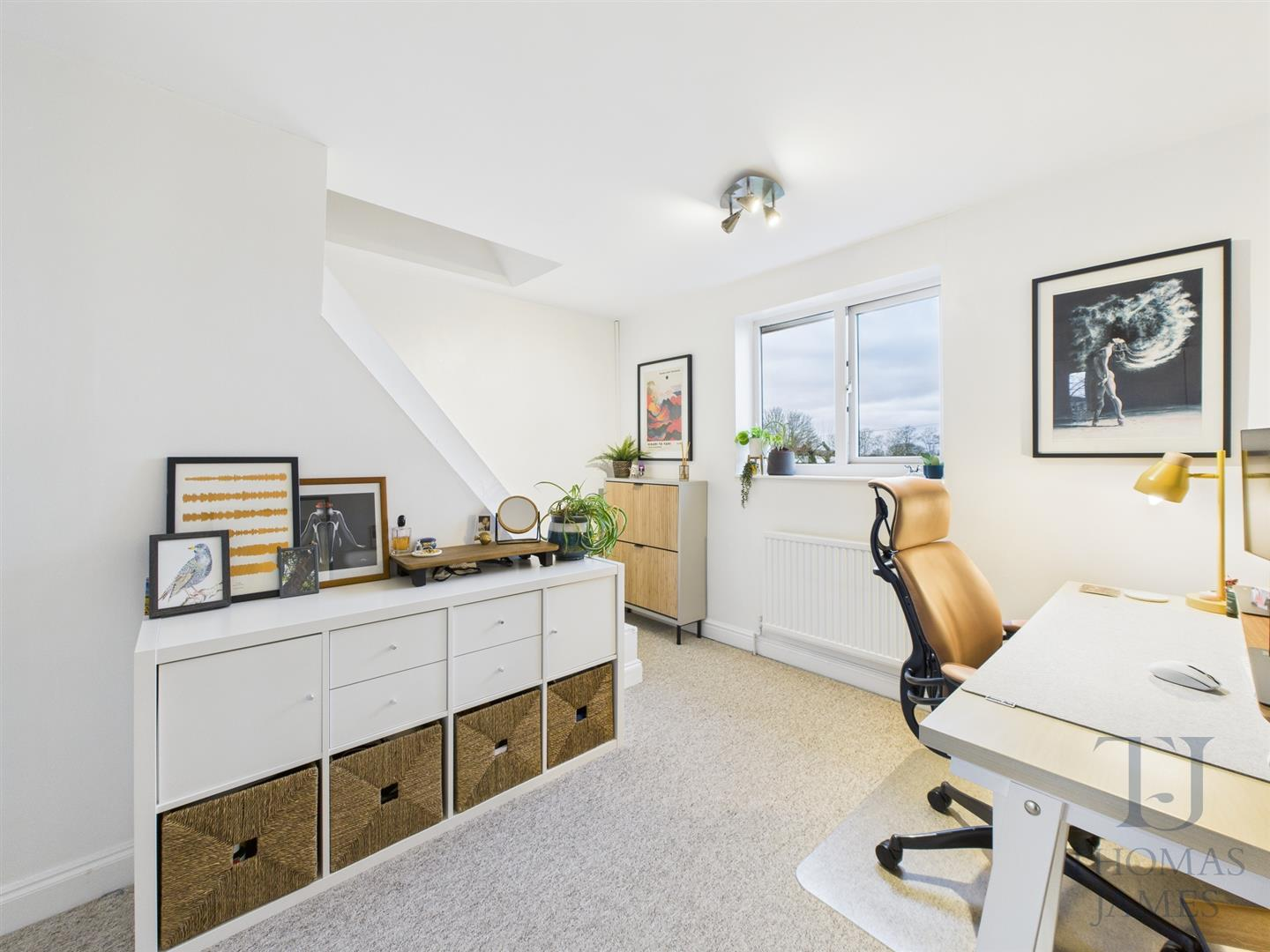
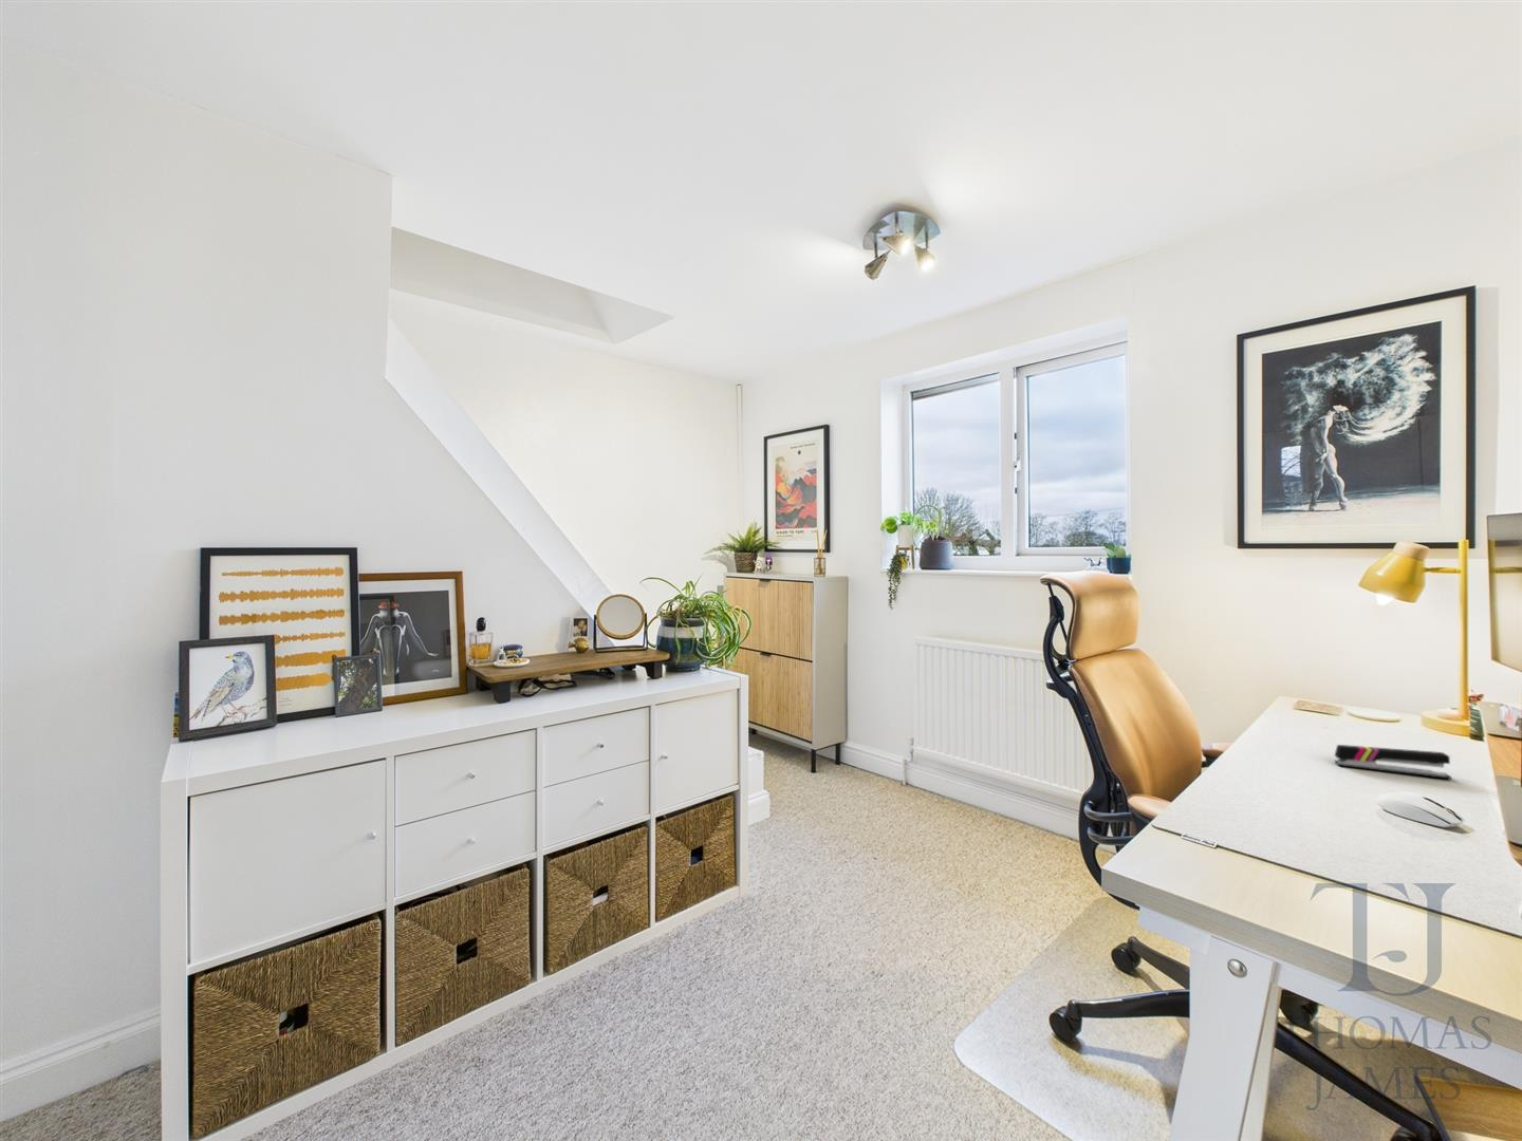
+ stapler [1334,744,1452,780]
